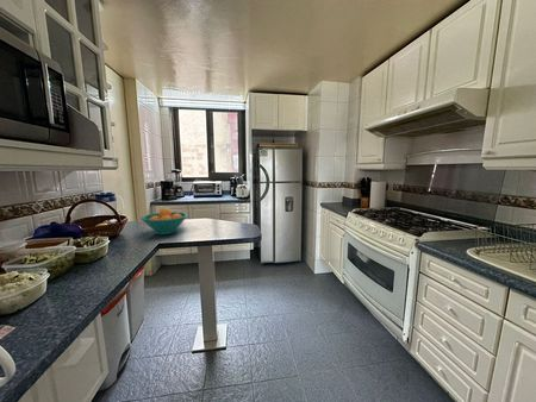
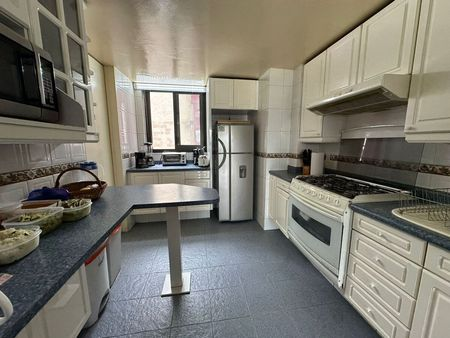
- fruit bowl [139,207,188,235]
